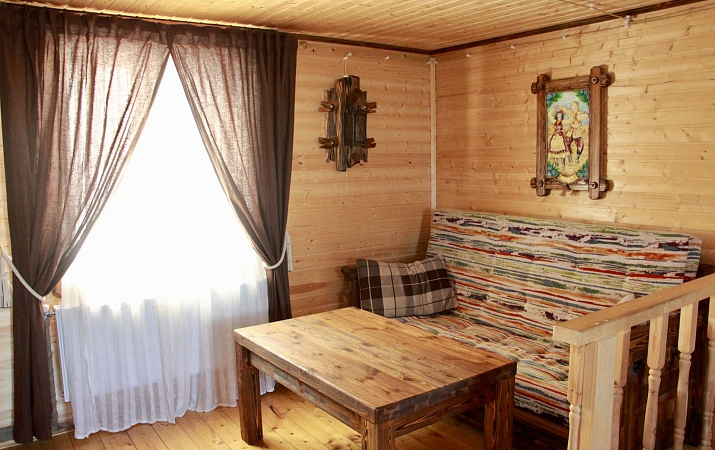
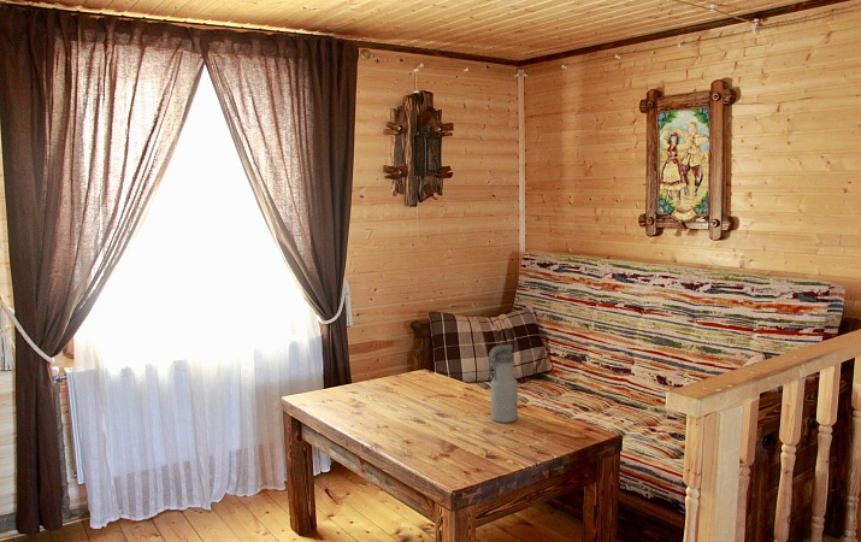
+ water bottle [488,343,519,424]
